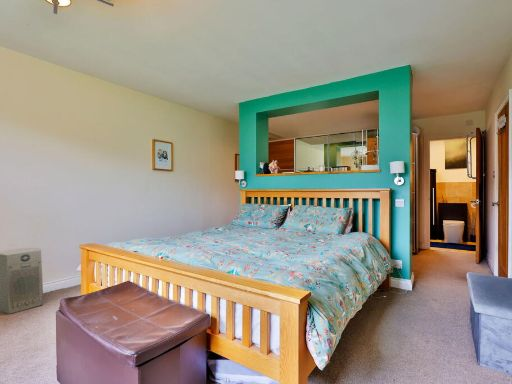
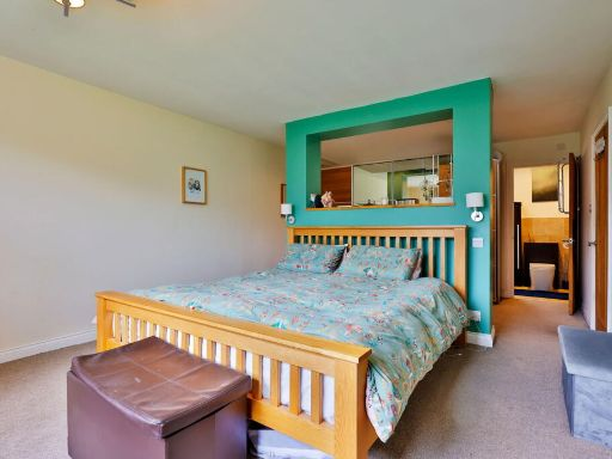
- fan [0,247,44,315]
